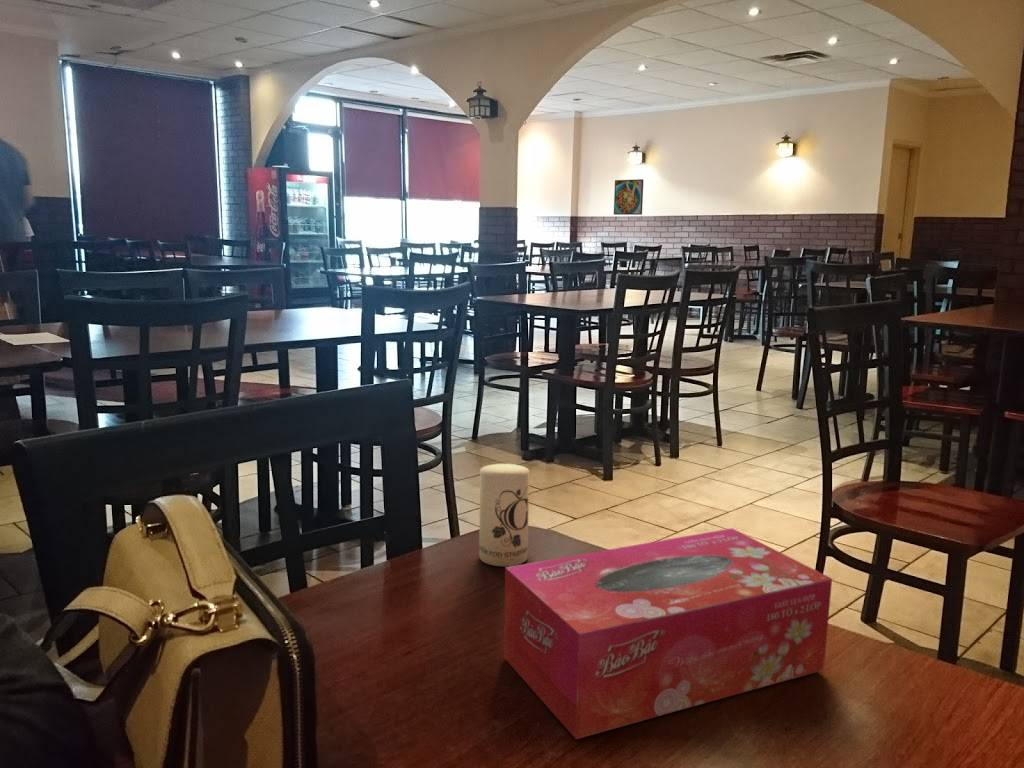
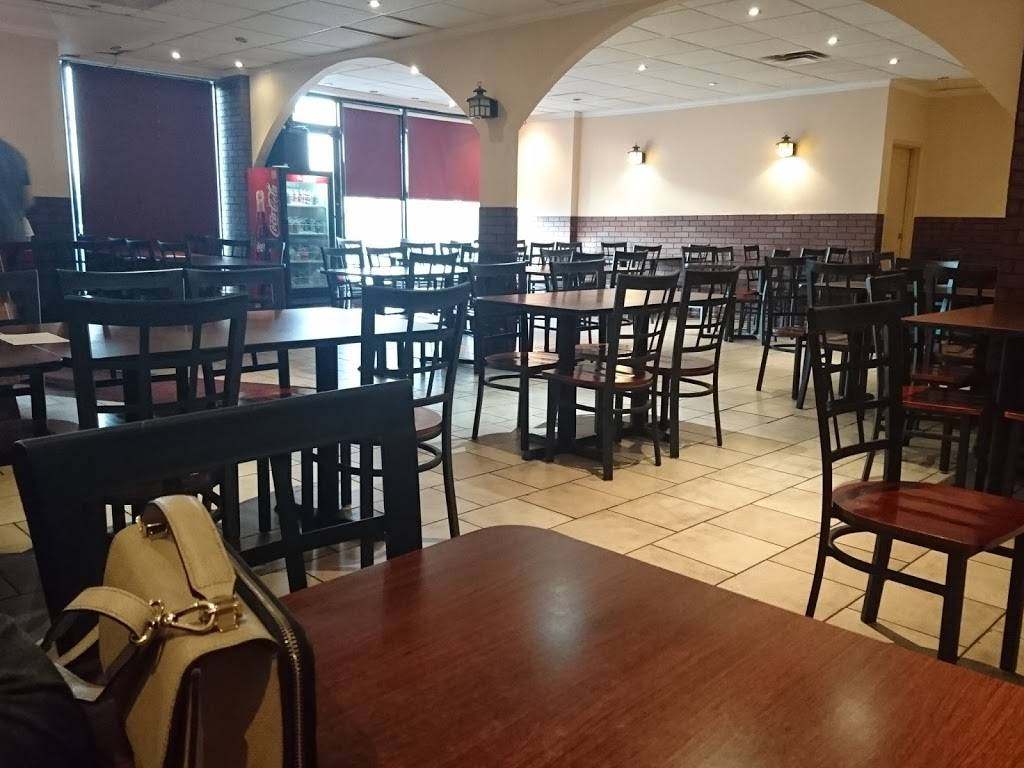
- tissue box [503,527,833,740]
- candle [478,463,530,567]
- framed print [613,178,645,216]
